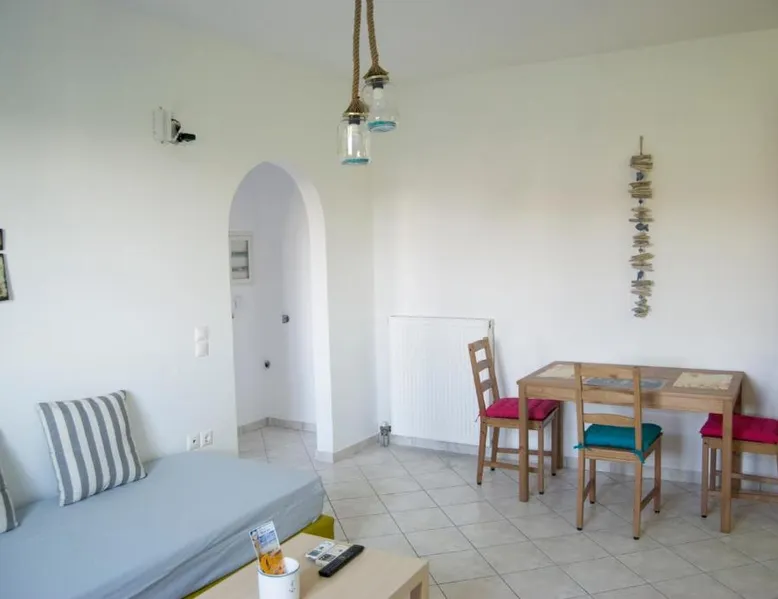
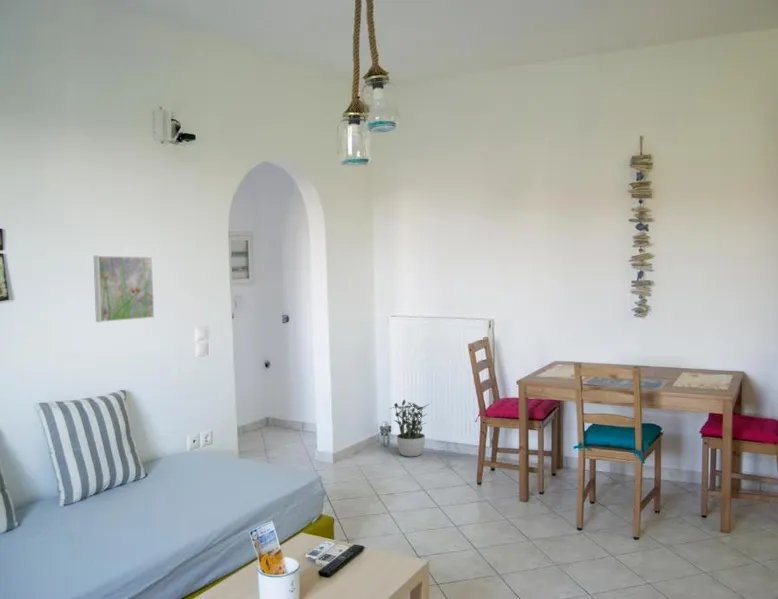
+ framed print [93,255,155,323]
+ potted plant [388,399,430,457]
